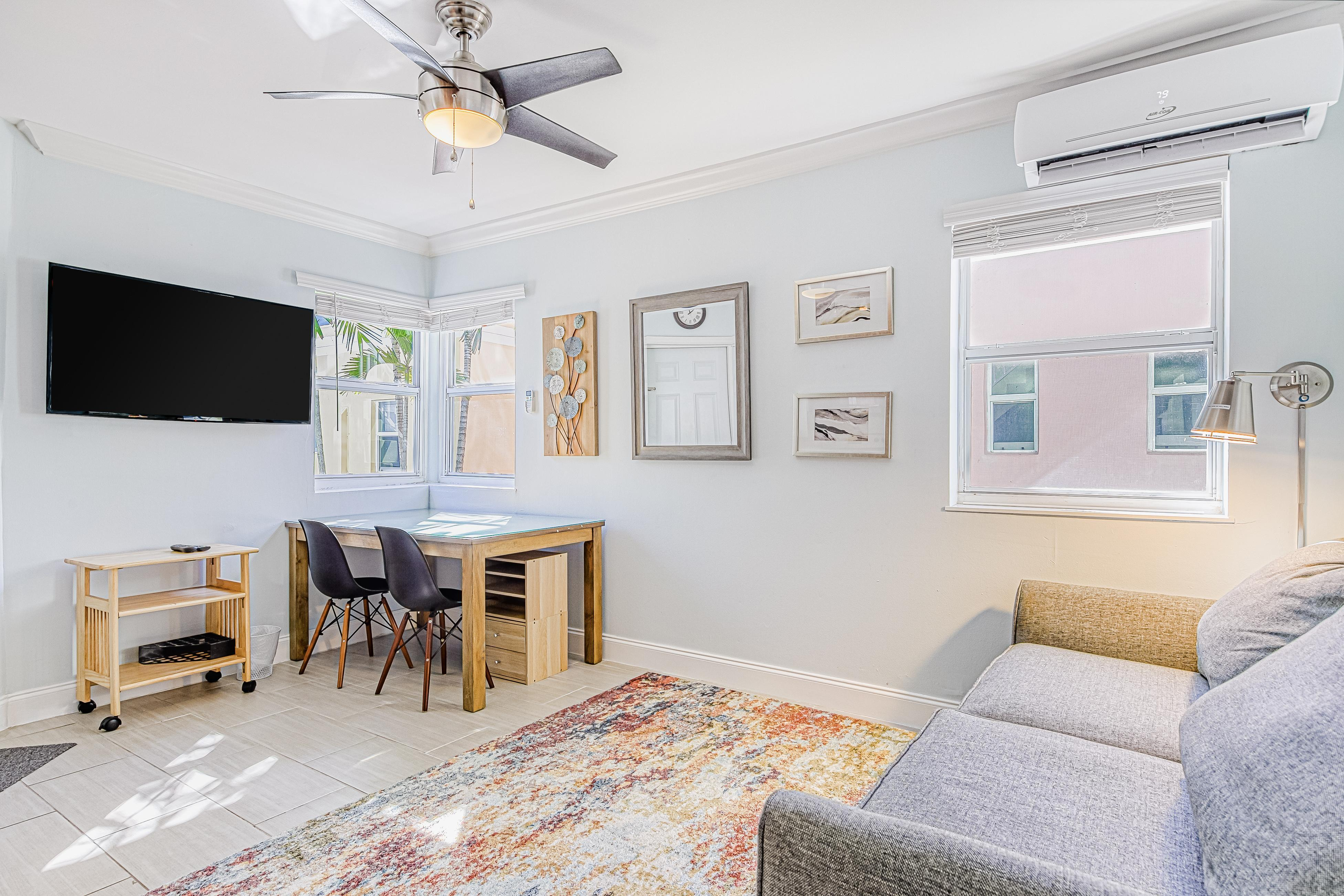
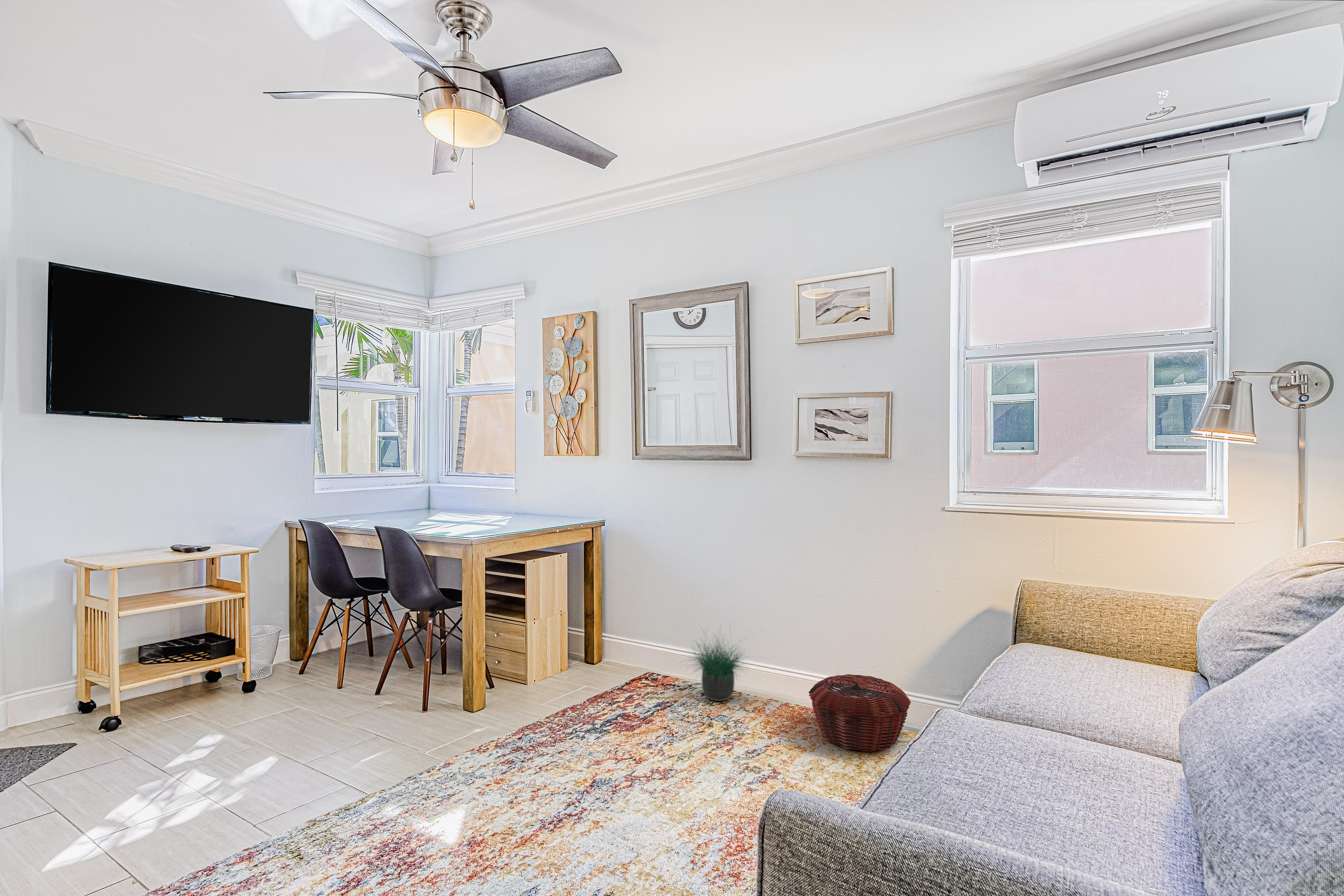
+ potted plant [679,622,753,701]
+ woven basket [808,674,911,752]
